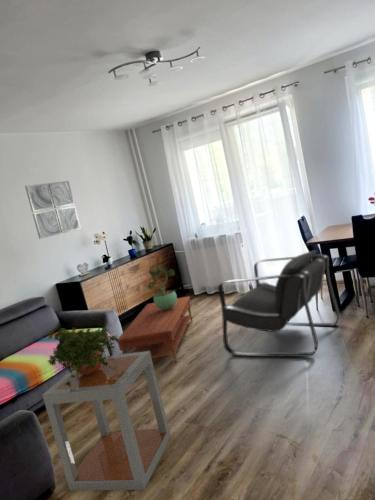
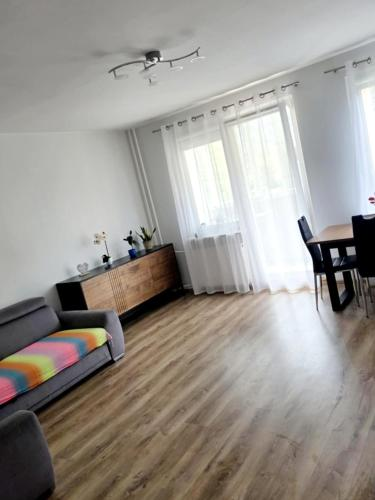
- armchair [217,249,341,358]
- wall art [24,180,82,240]
- side table [42,351,172,491]
- coffee table [115,295,194,365]
- potted plant [146,264,178,310]
- potted plant [47,326,120,387]
